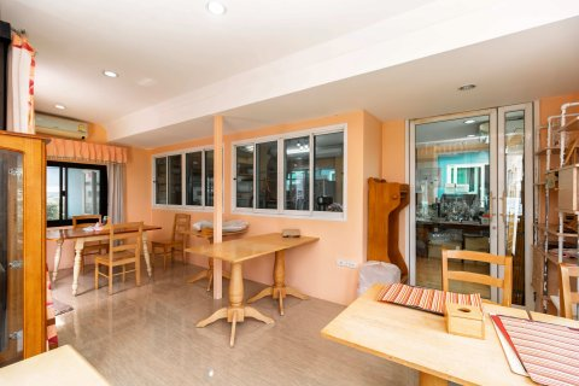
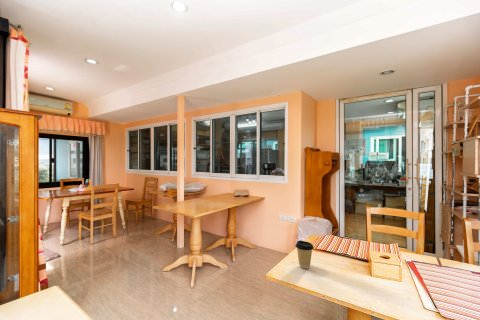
+ coffee cup [295,239,315,269]
